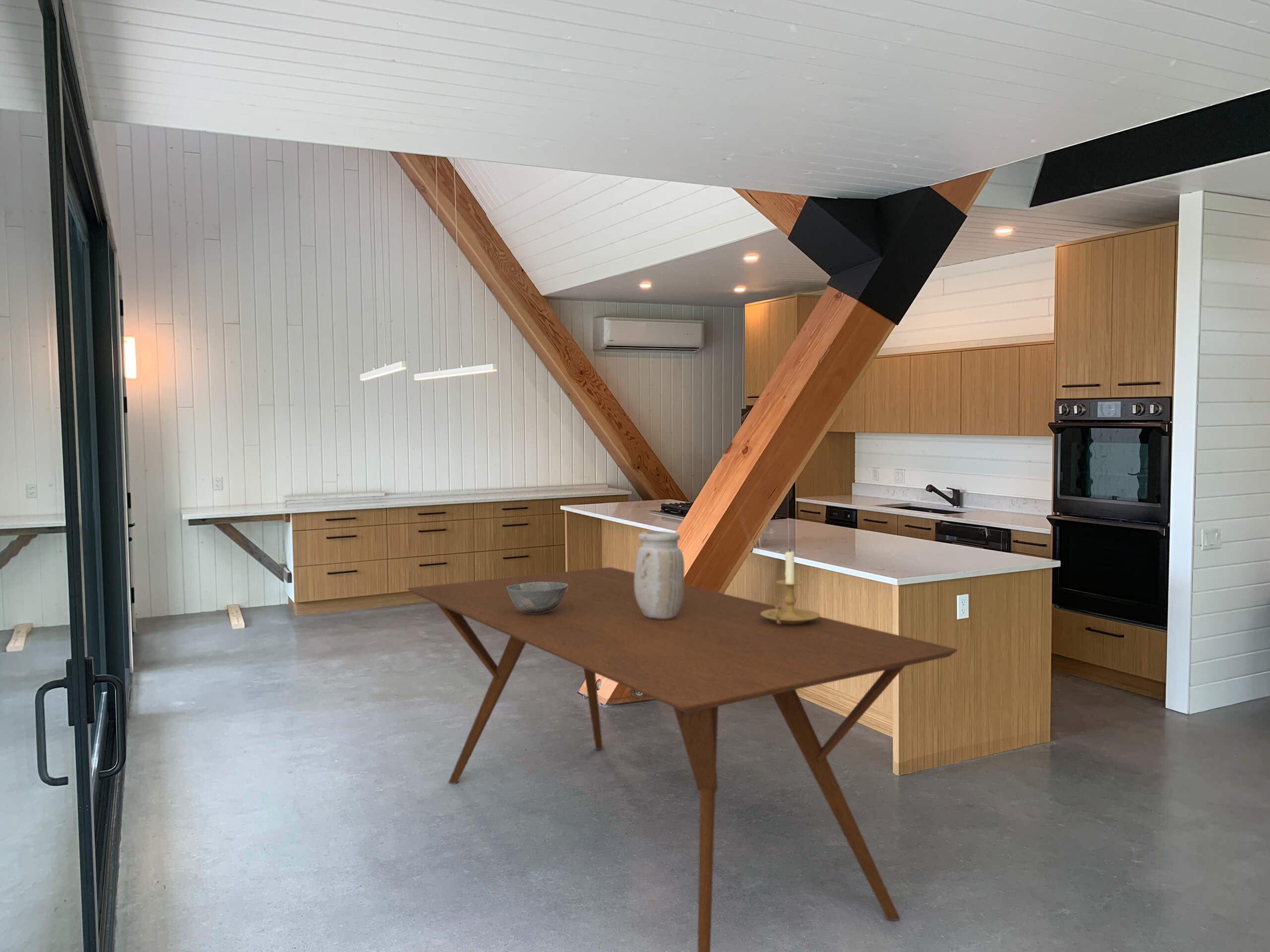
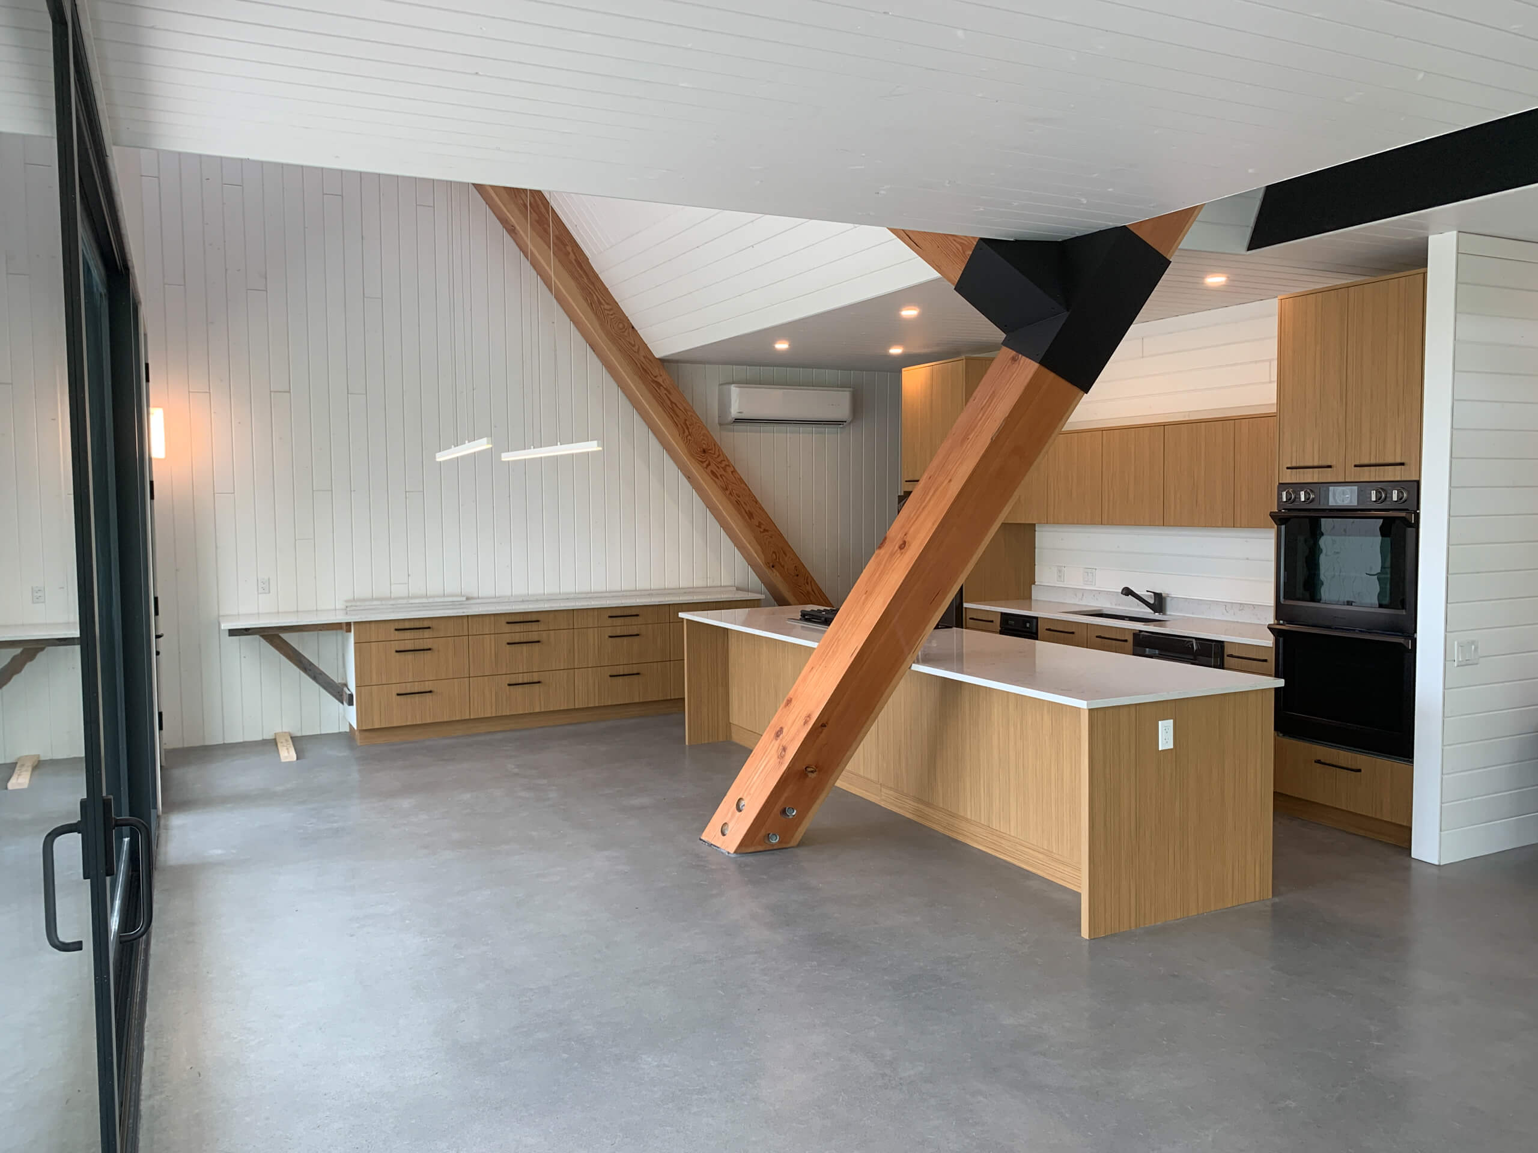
- candle holder [761,548,821,624]
- dining table [407,567,958,952]
- vase [634,531,685,619]
- bowl [507,582,568,613]
